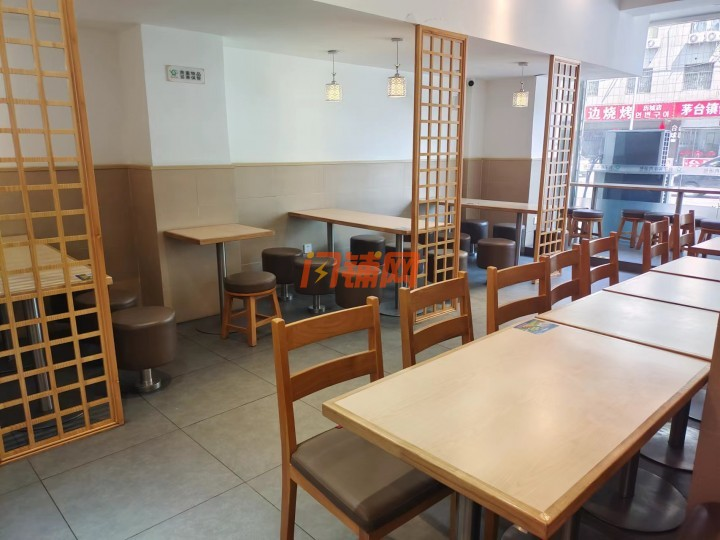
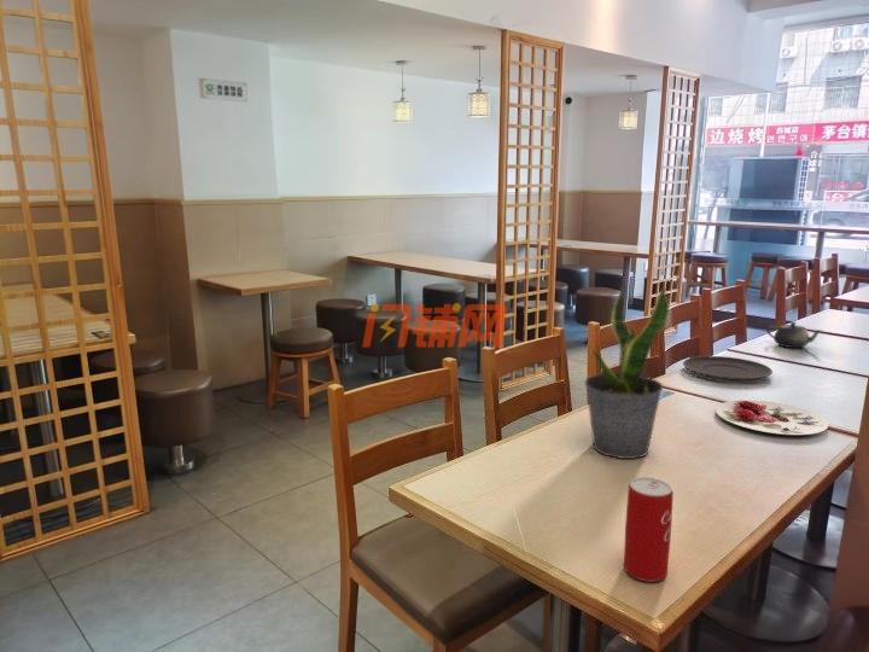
+ potted plant [583,285,671,460]
+ beverage can [623,477,675,583]
+ plate [682,355,774,382]
+ teapot [765,321,823,349]
+ plate [715,398,829,436]
